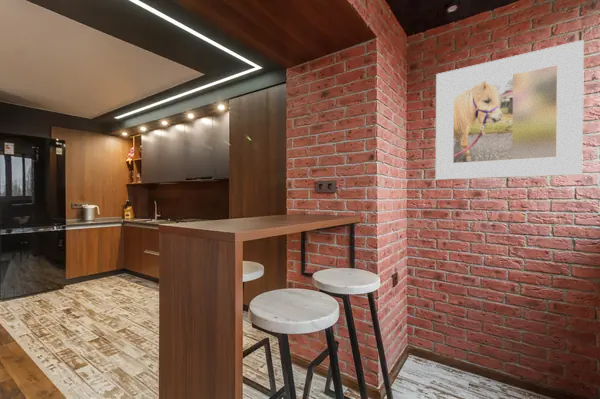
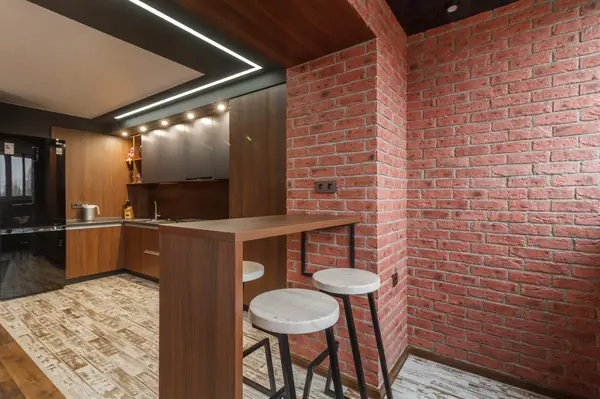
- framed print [435,39,585,180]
